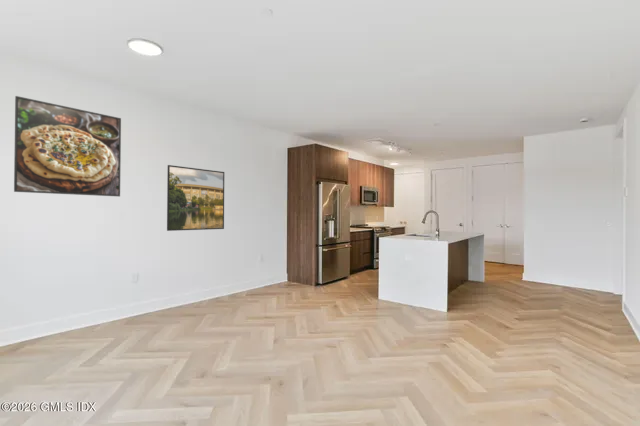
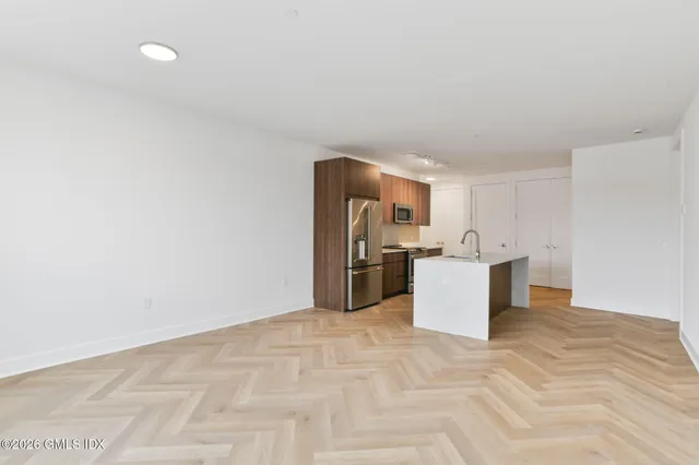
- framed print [13,95,122,197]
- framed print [166,164,225,232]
